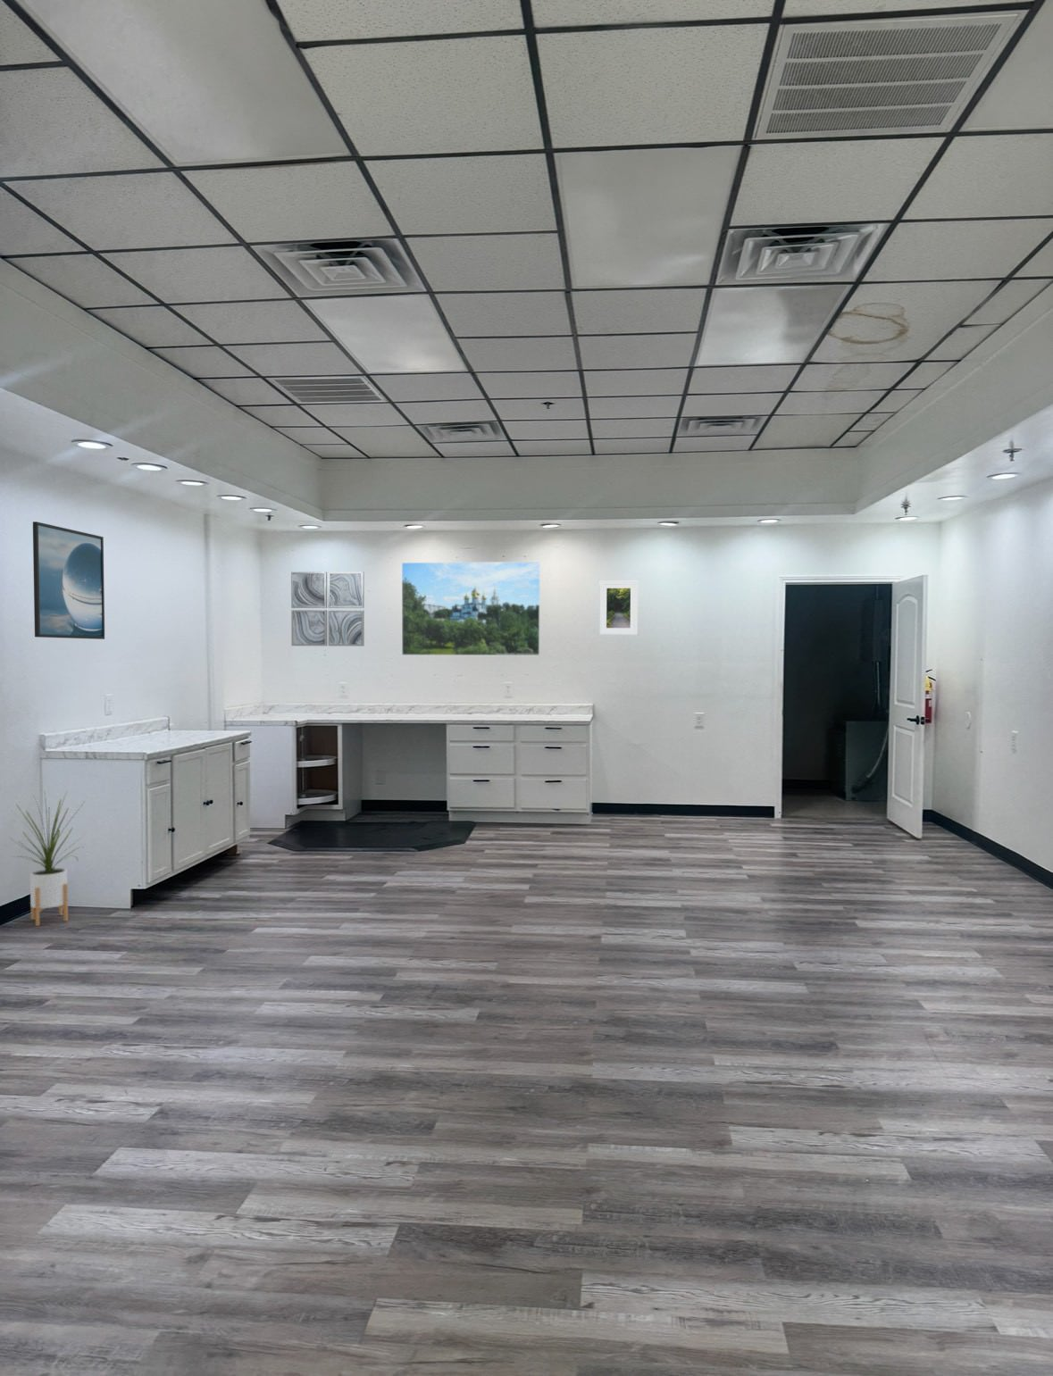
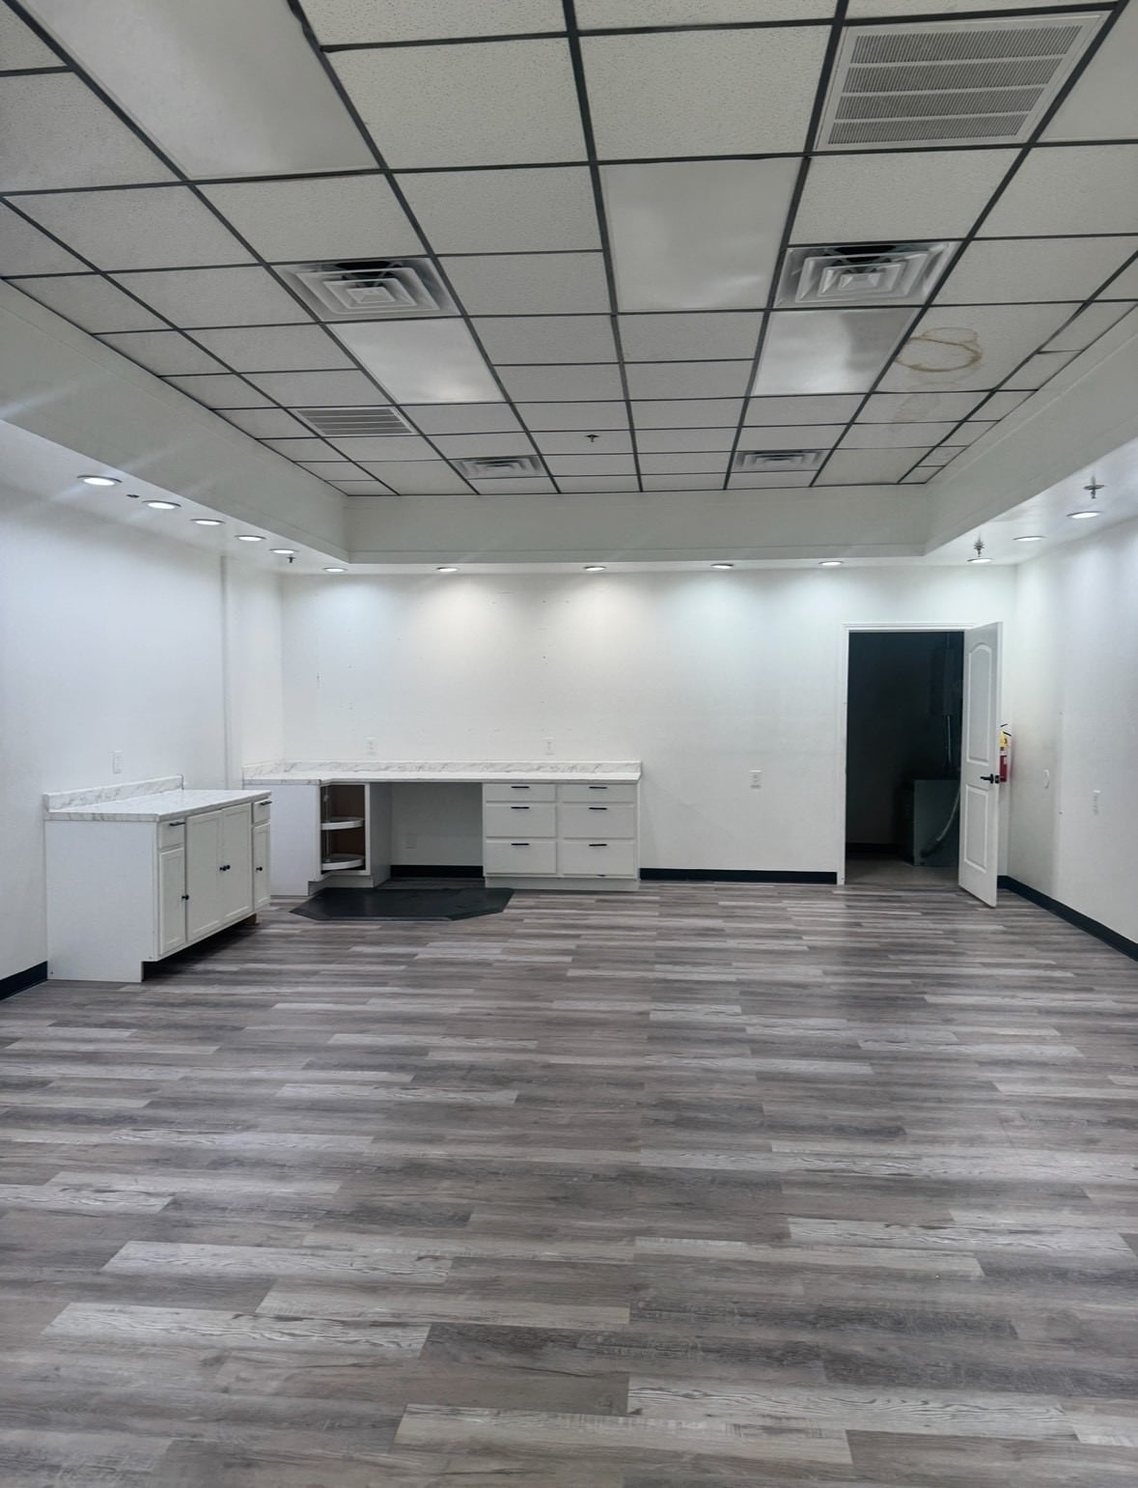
- house plant [8,790,88,927]
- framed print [598,581,638,636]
- wall art [290,571,365,647]
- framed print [402,561,541,656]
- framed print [32,521,105,640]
